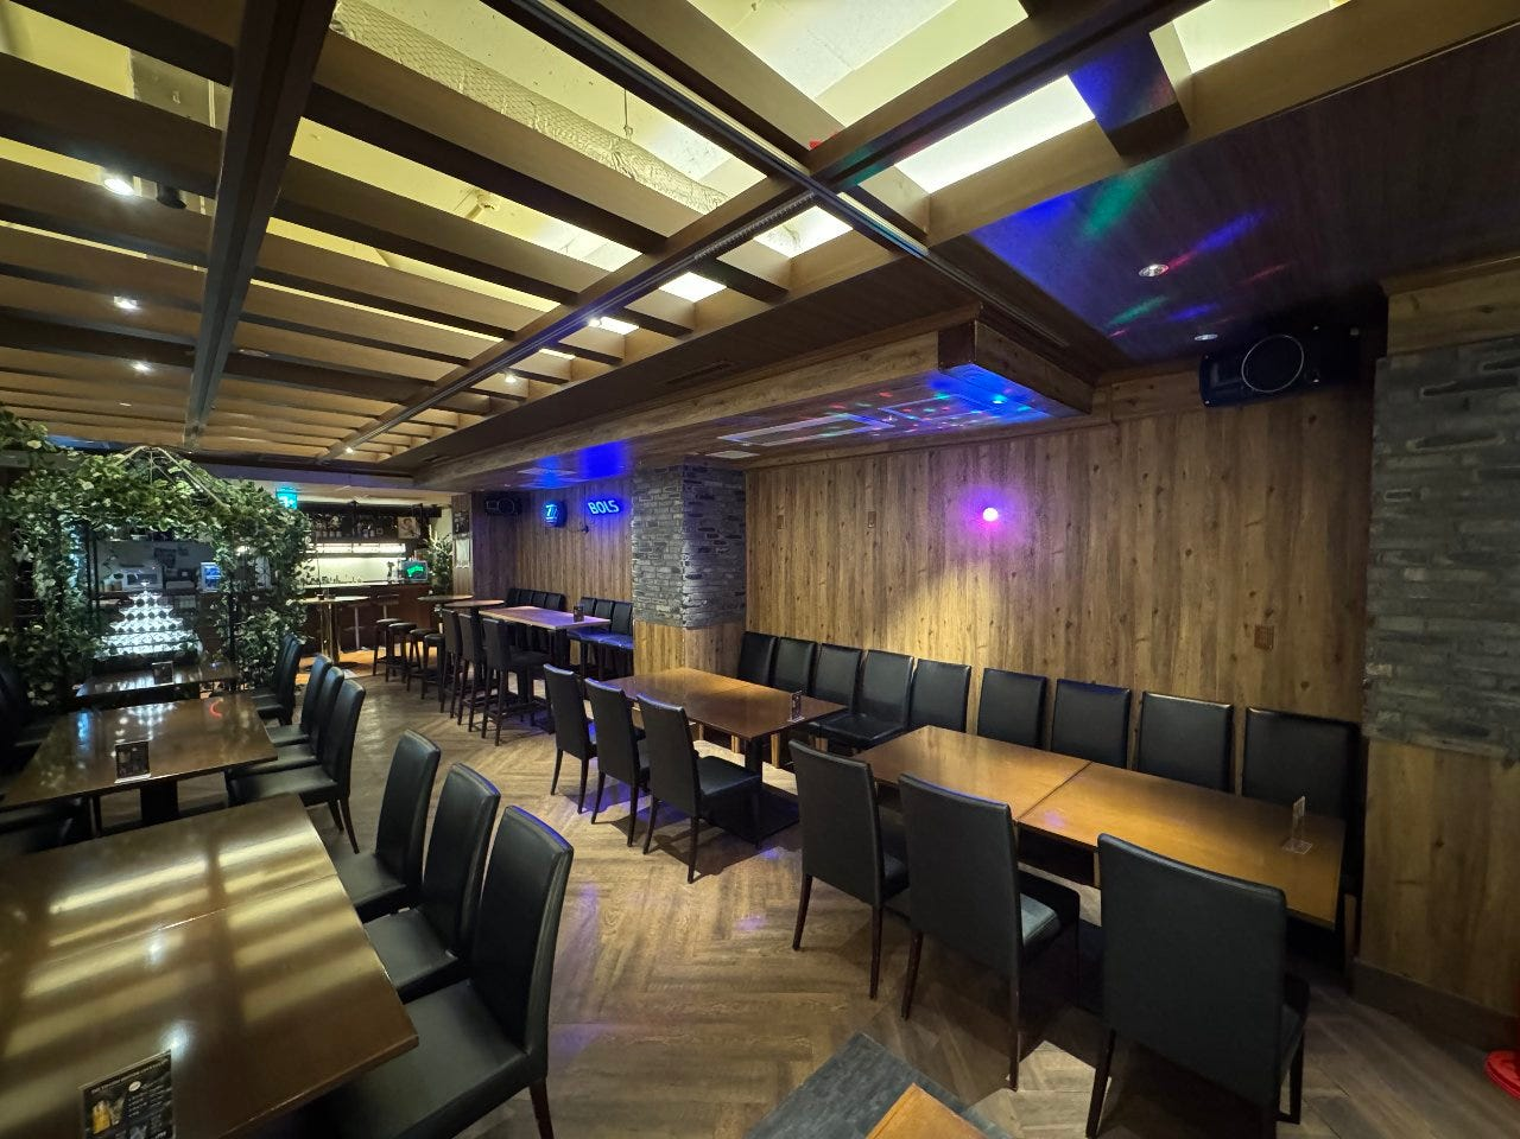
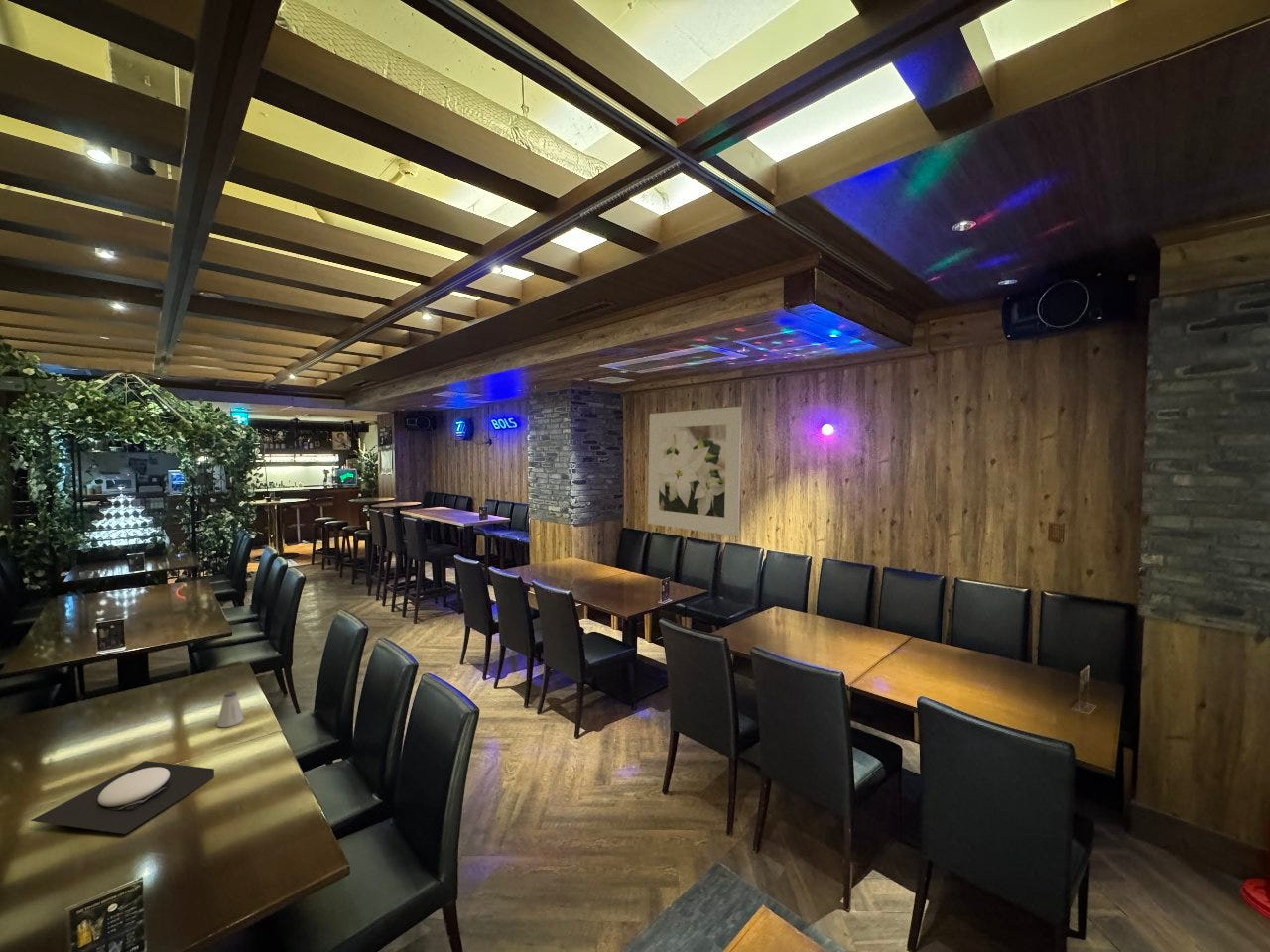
+ plate [29,760,215,835]
+ saltshaker [216,690,245,728]
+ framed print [647,406,743,537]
